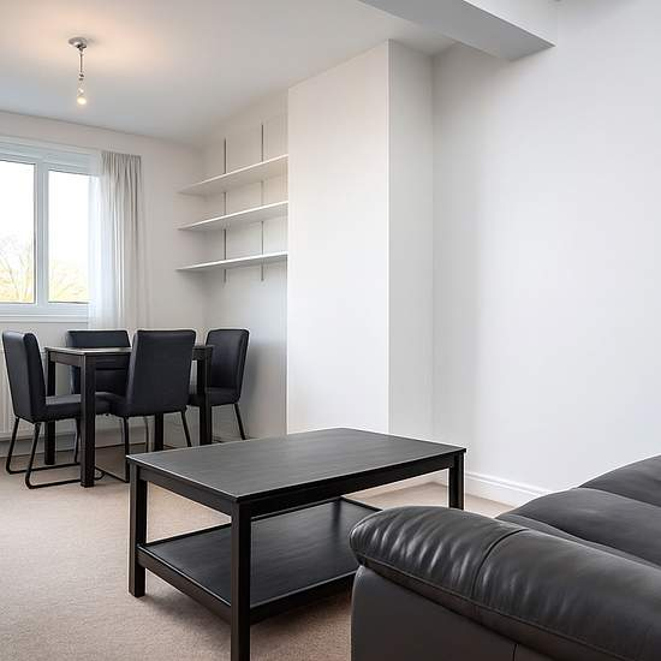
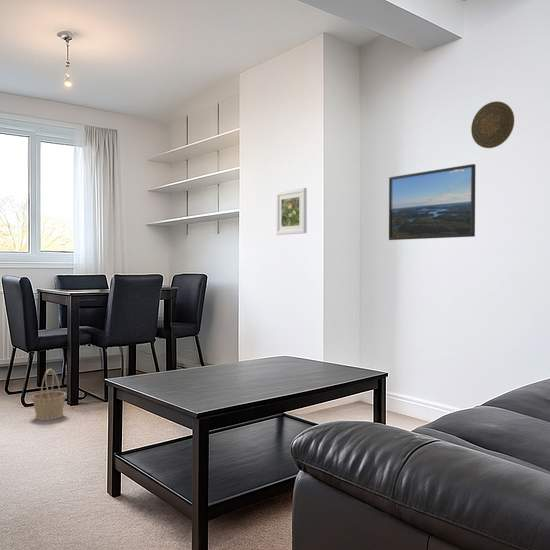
+ decorative plate [470,100,515,149]
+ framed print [275,187,308,236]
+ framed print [388,163,476,241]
+ basket [31,368,67,421]
